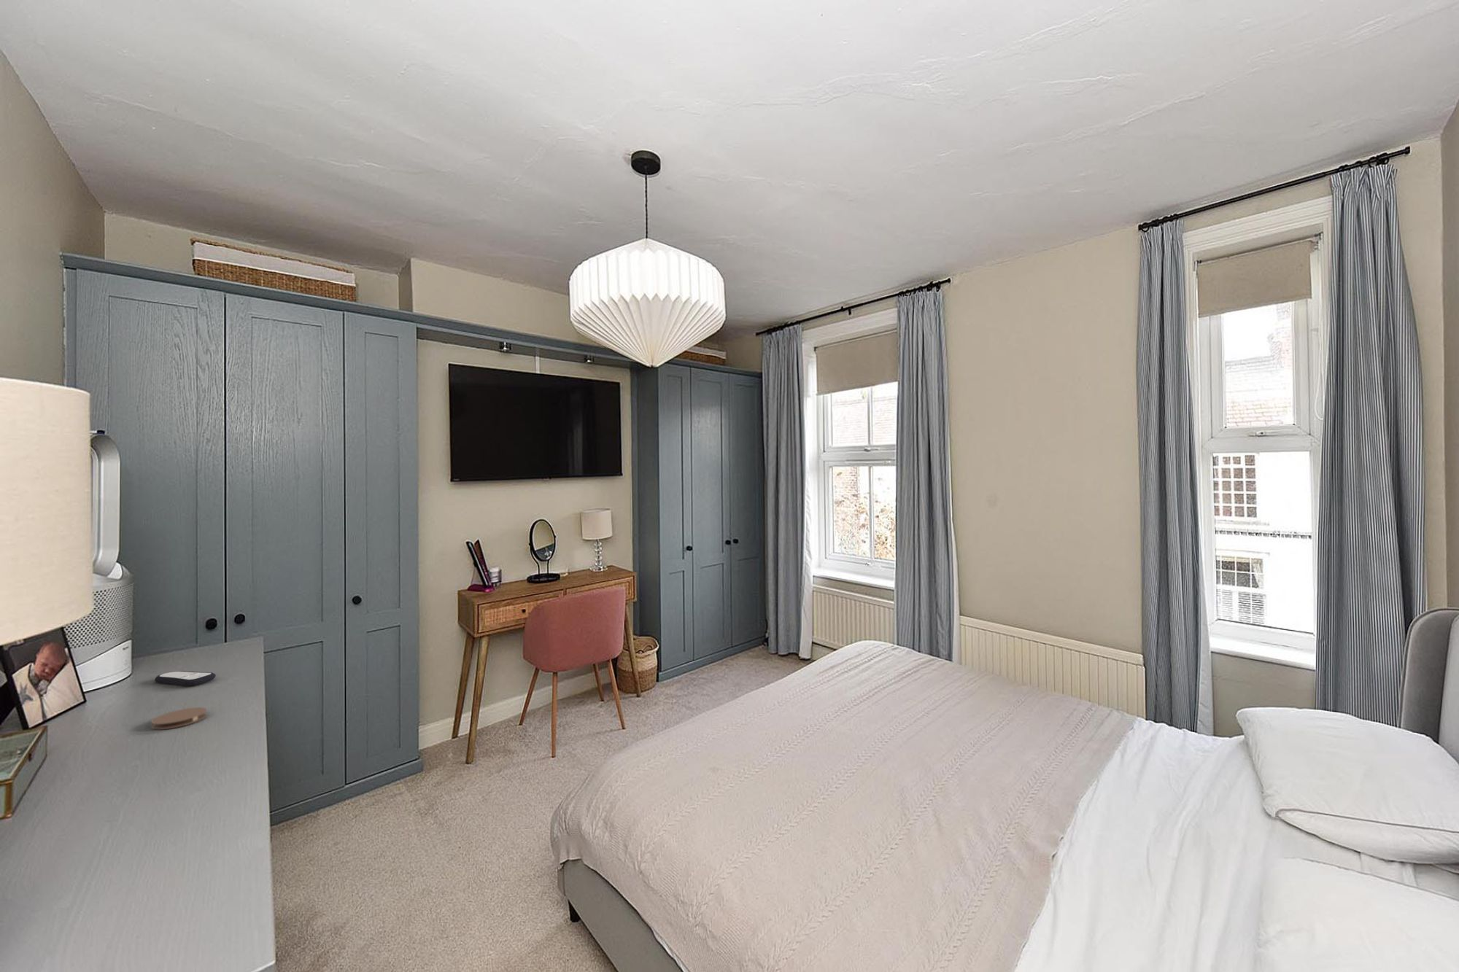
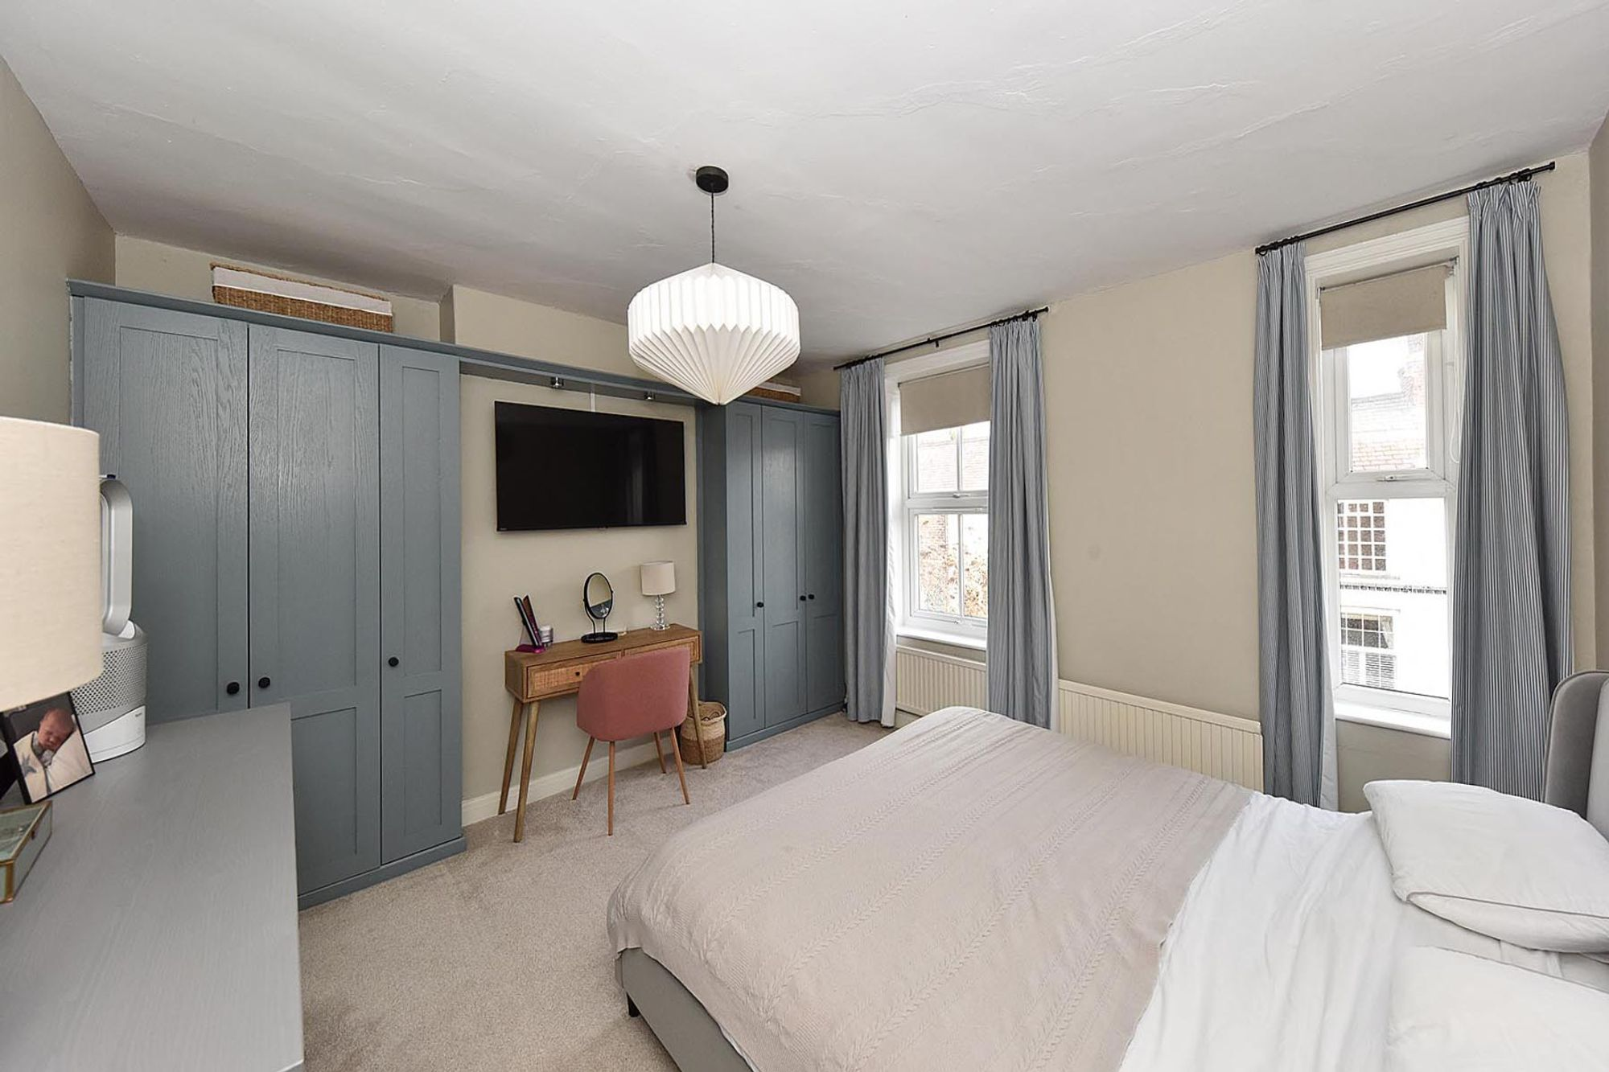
- remote control [154,670,217,687]
- coaster [151,706,207,730]
